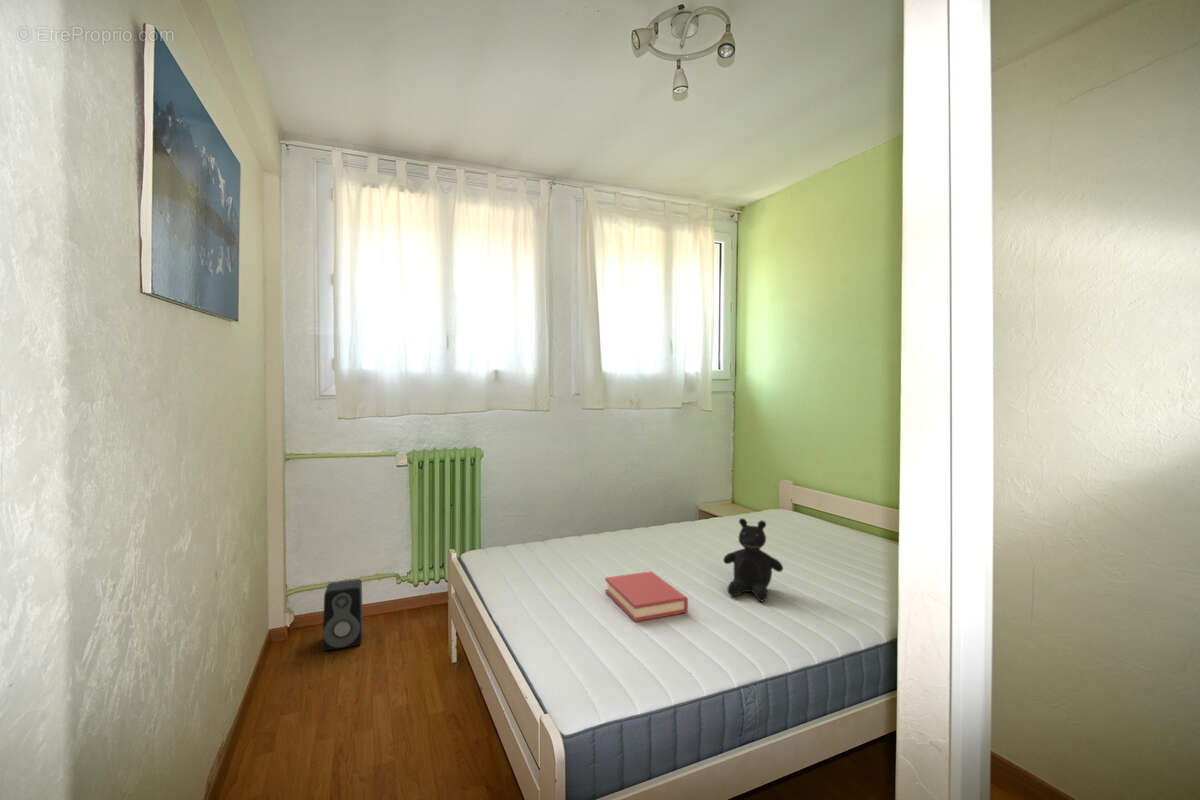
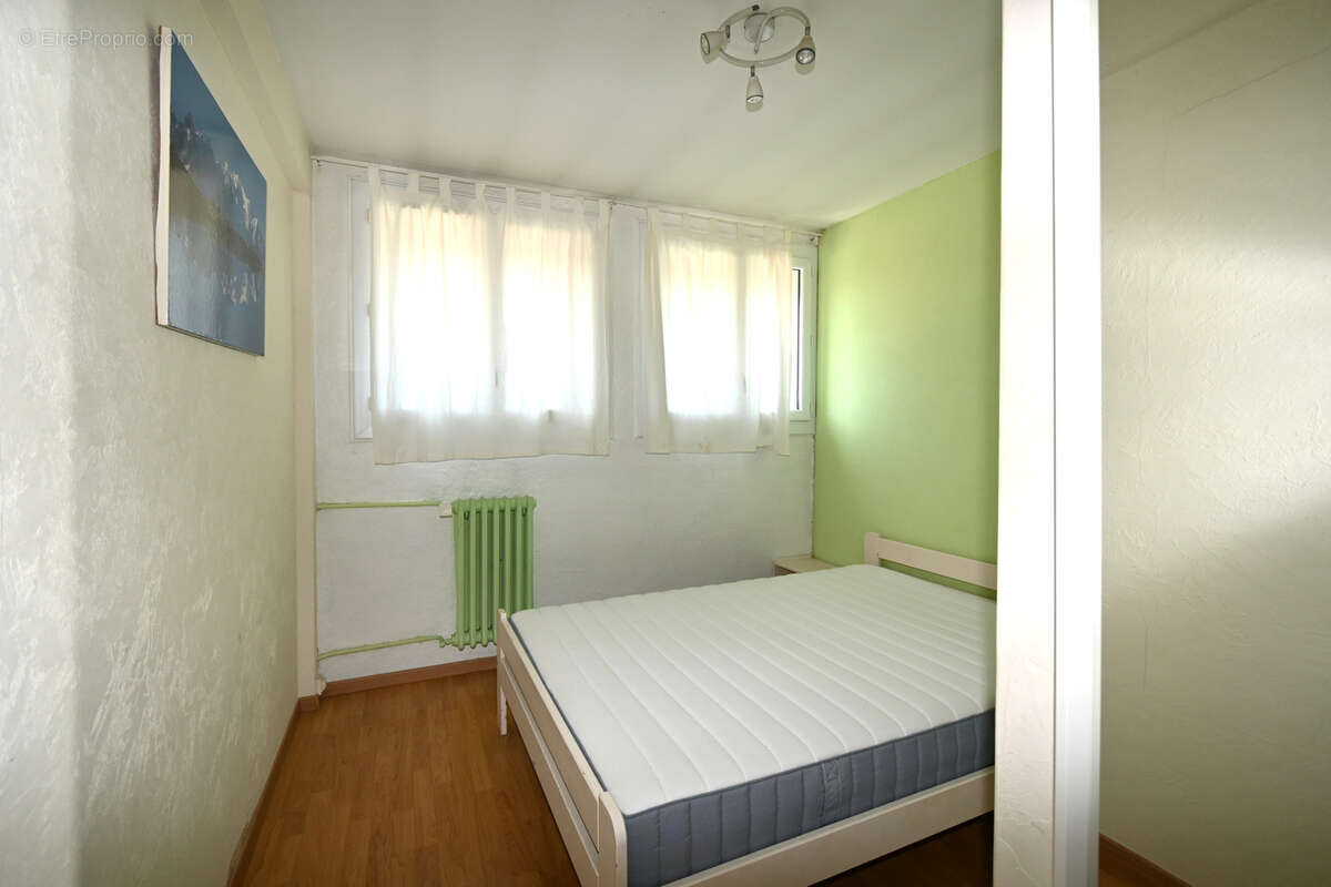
- speaker [322,578,364,652]
- hardback book [604,570,689,623]
- teddy bear [722,517,784,602]
